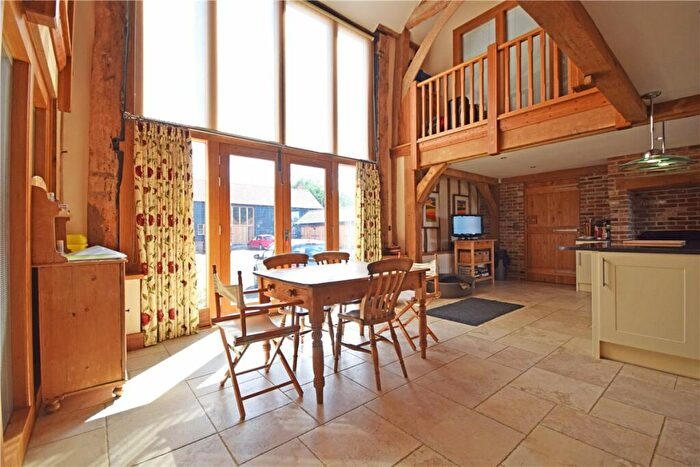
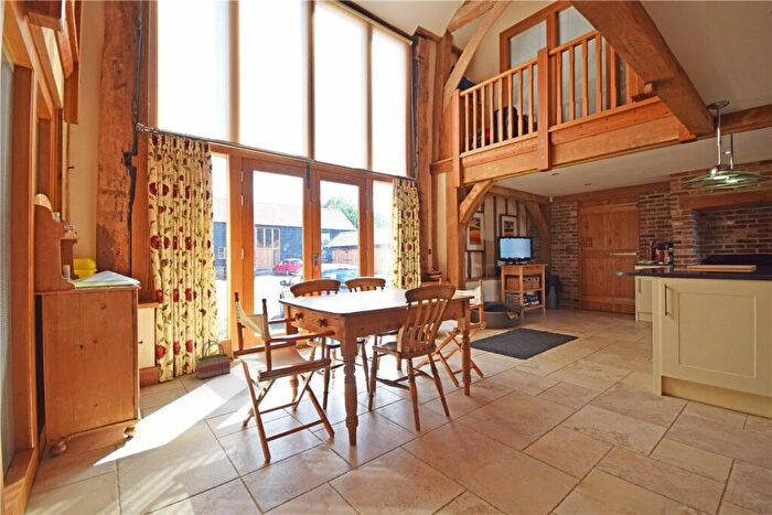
+ basket [194,340,232,380]
